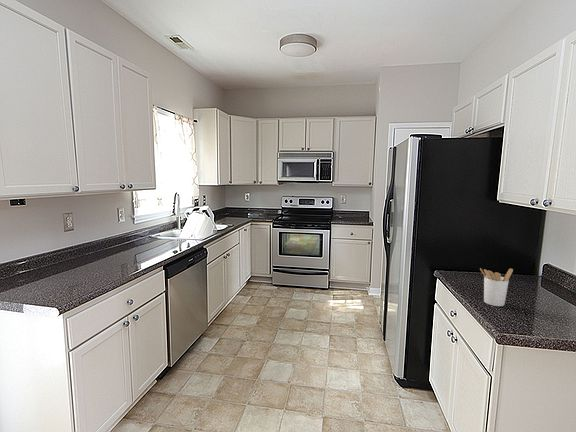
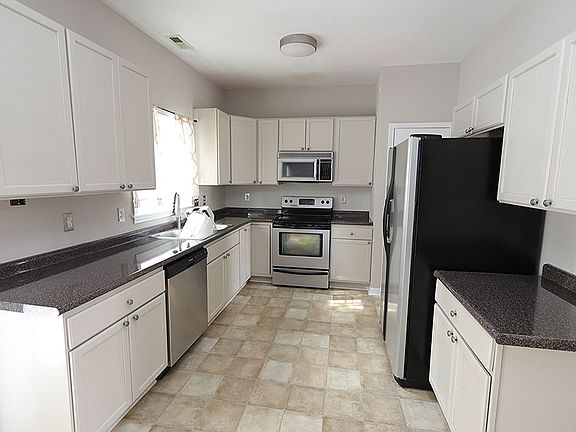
- utensil holder [479,267,514,307]
